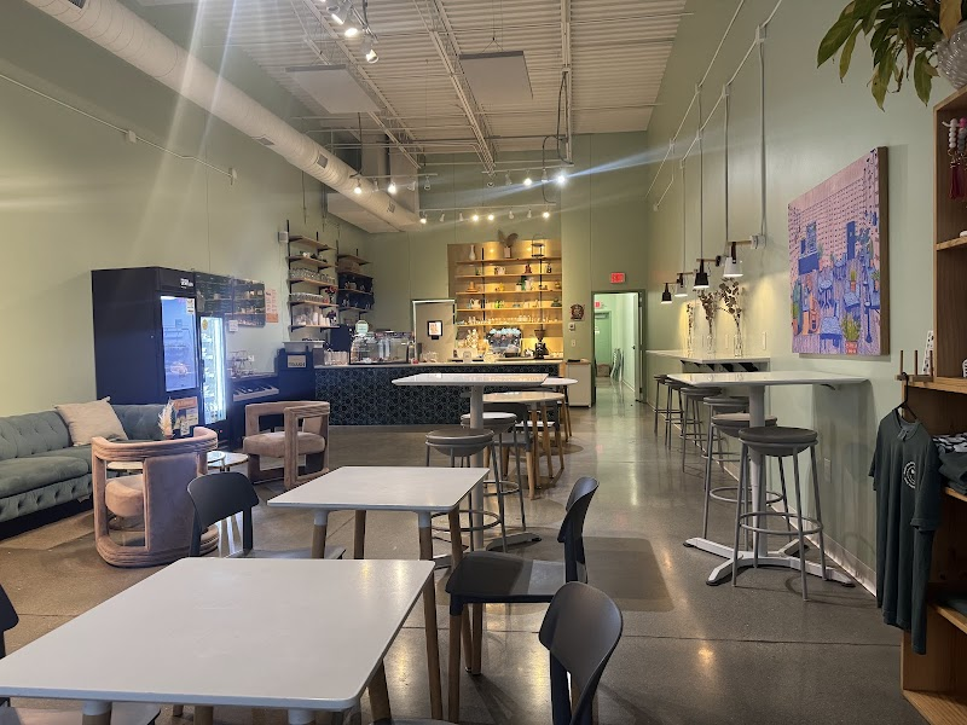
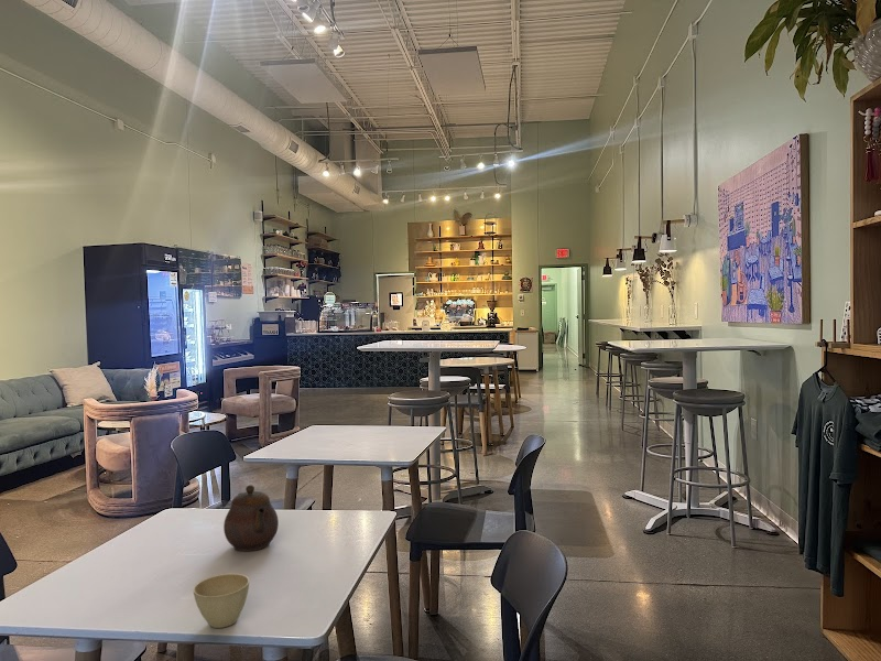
+ flower pot [192,573,250,629]
+ teapot [222,484,280,552]
